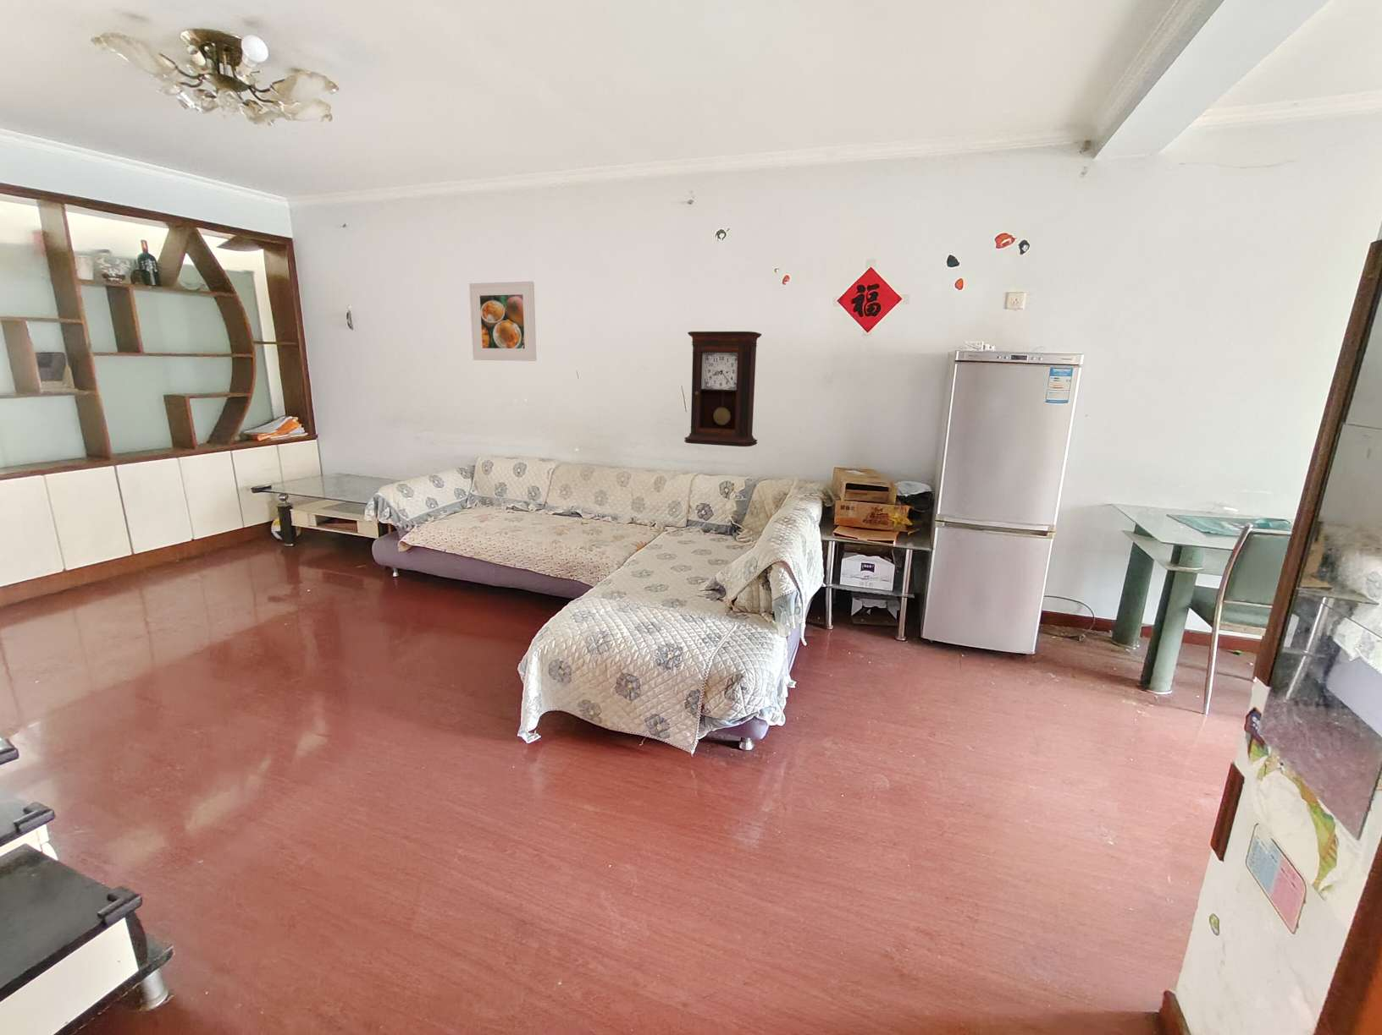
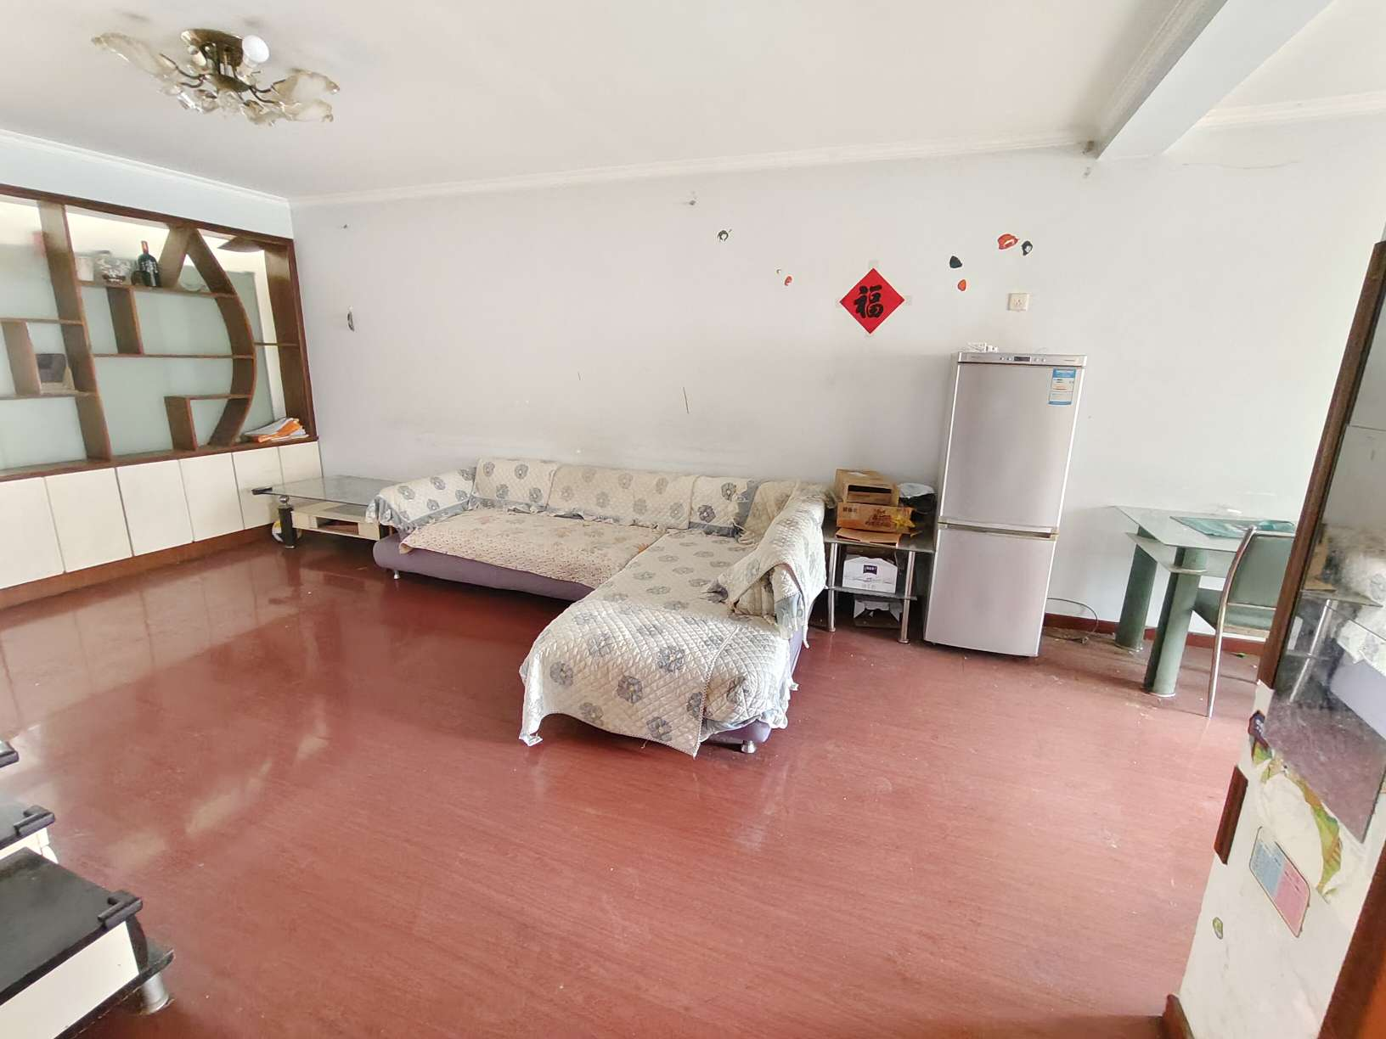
- pendulum clock [683,331,762,447]
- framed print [468,280,536,362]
